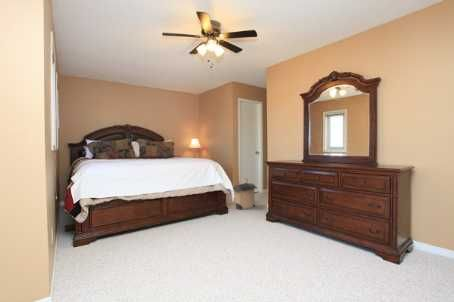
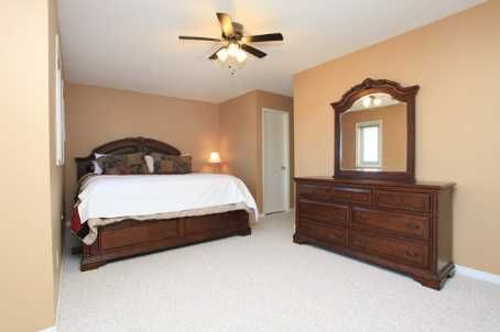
- laundry hamper [232,177,258,211]
